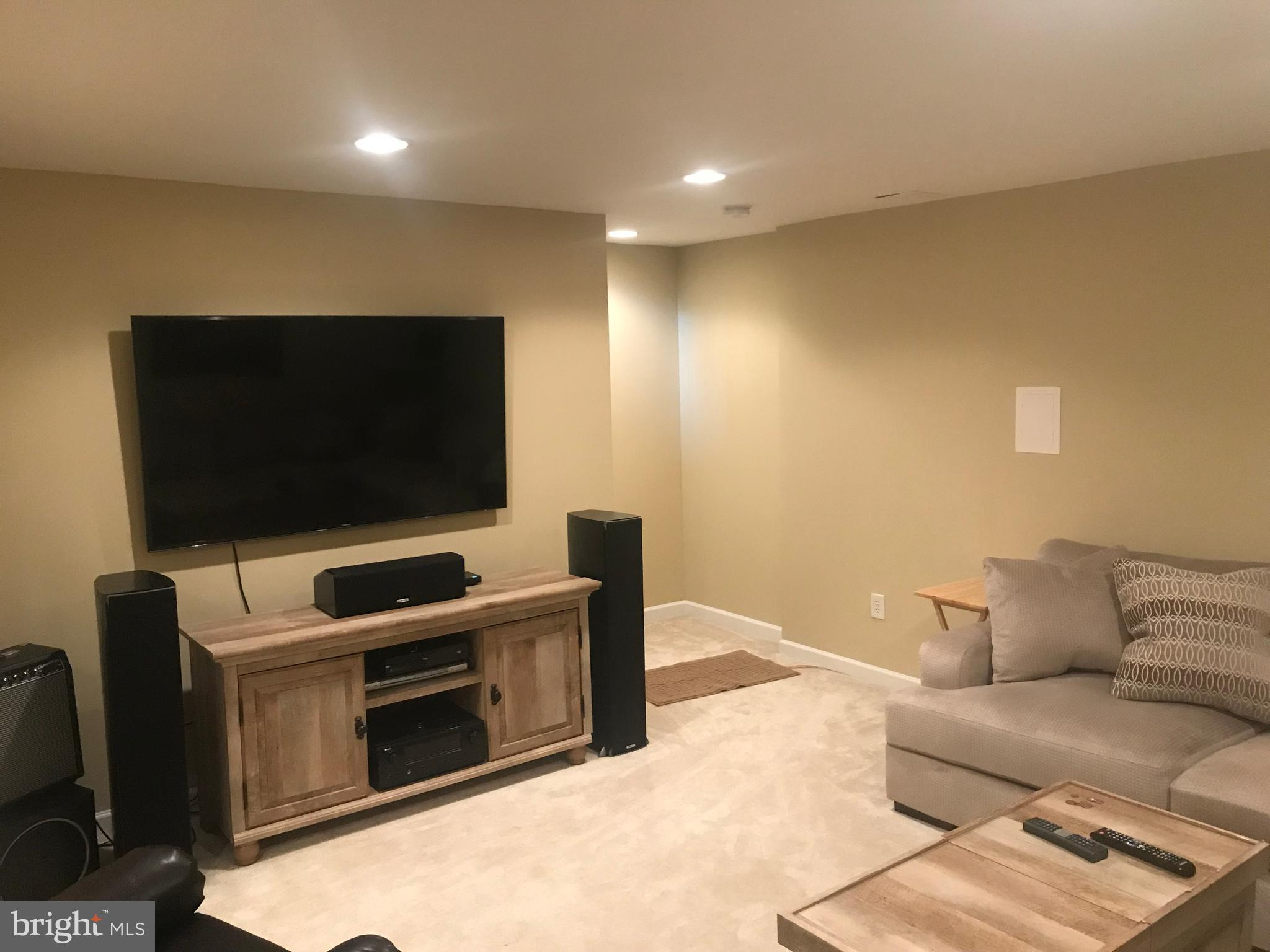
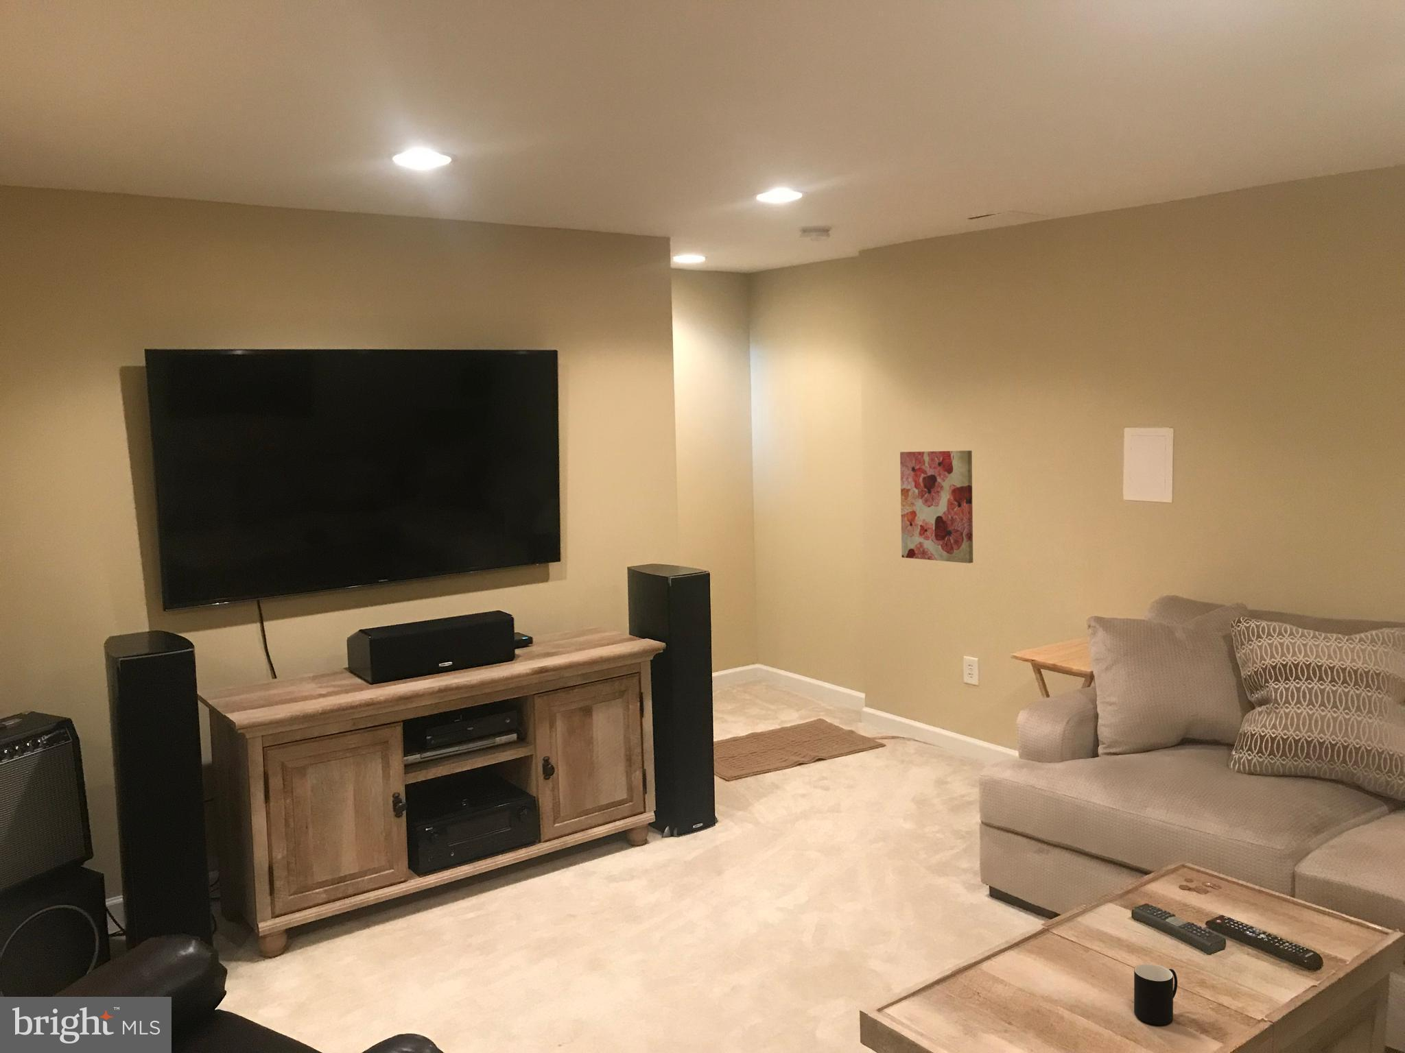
+ wall art [899,450,974,564]
+ cup [1133,963,1178,1025]
